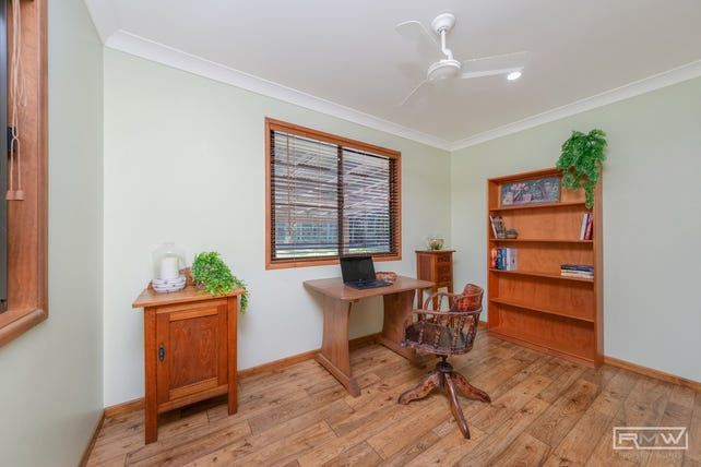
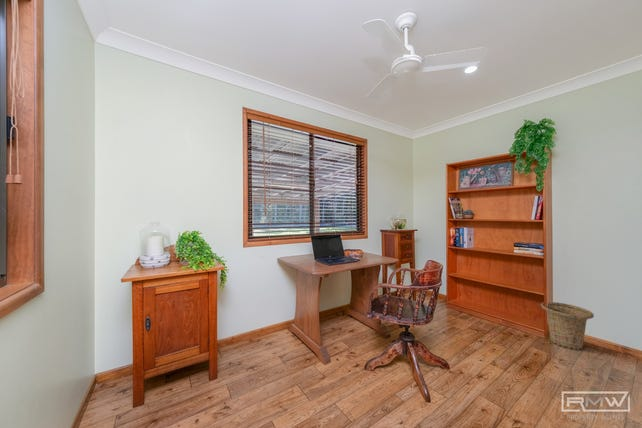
+ basket [540,301,595,351]
